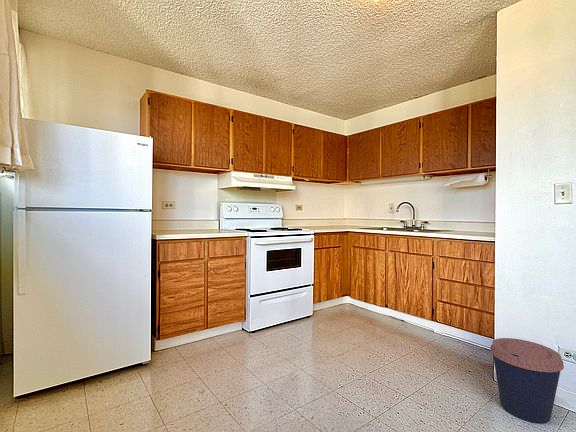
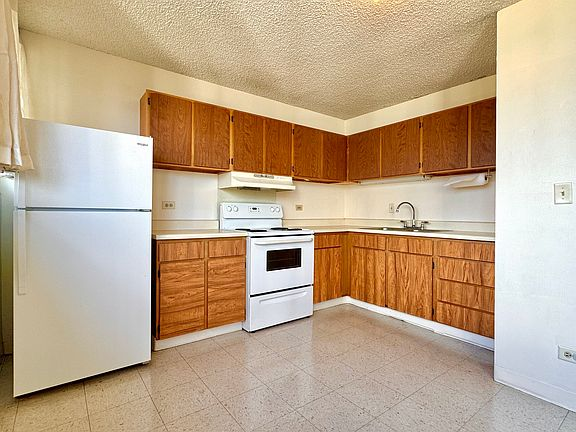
- coffee cup [489,337,565,424]
